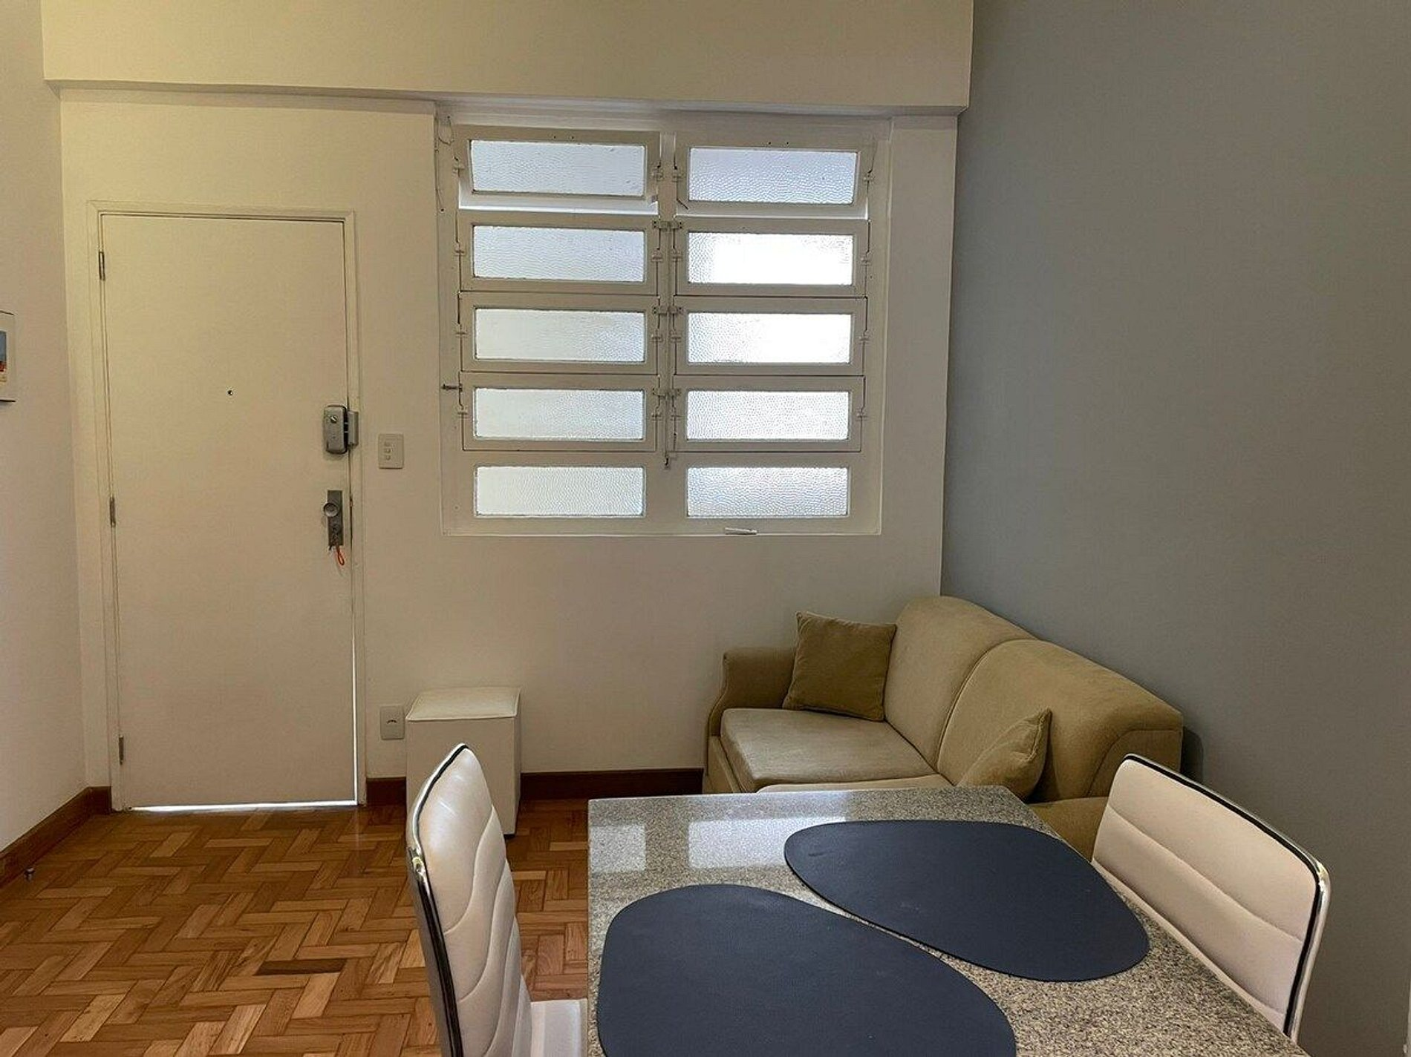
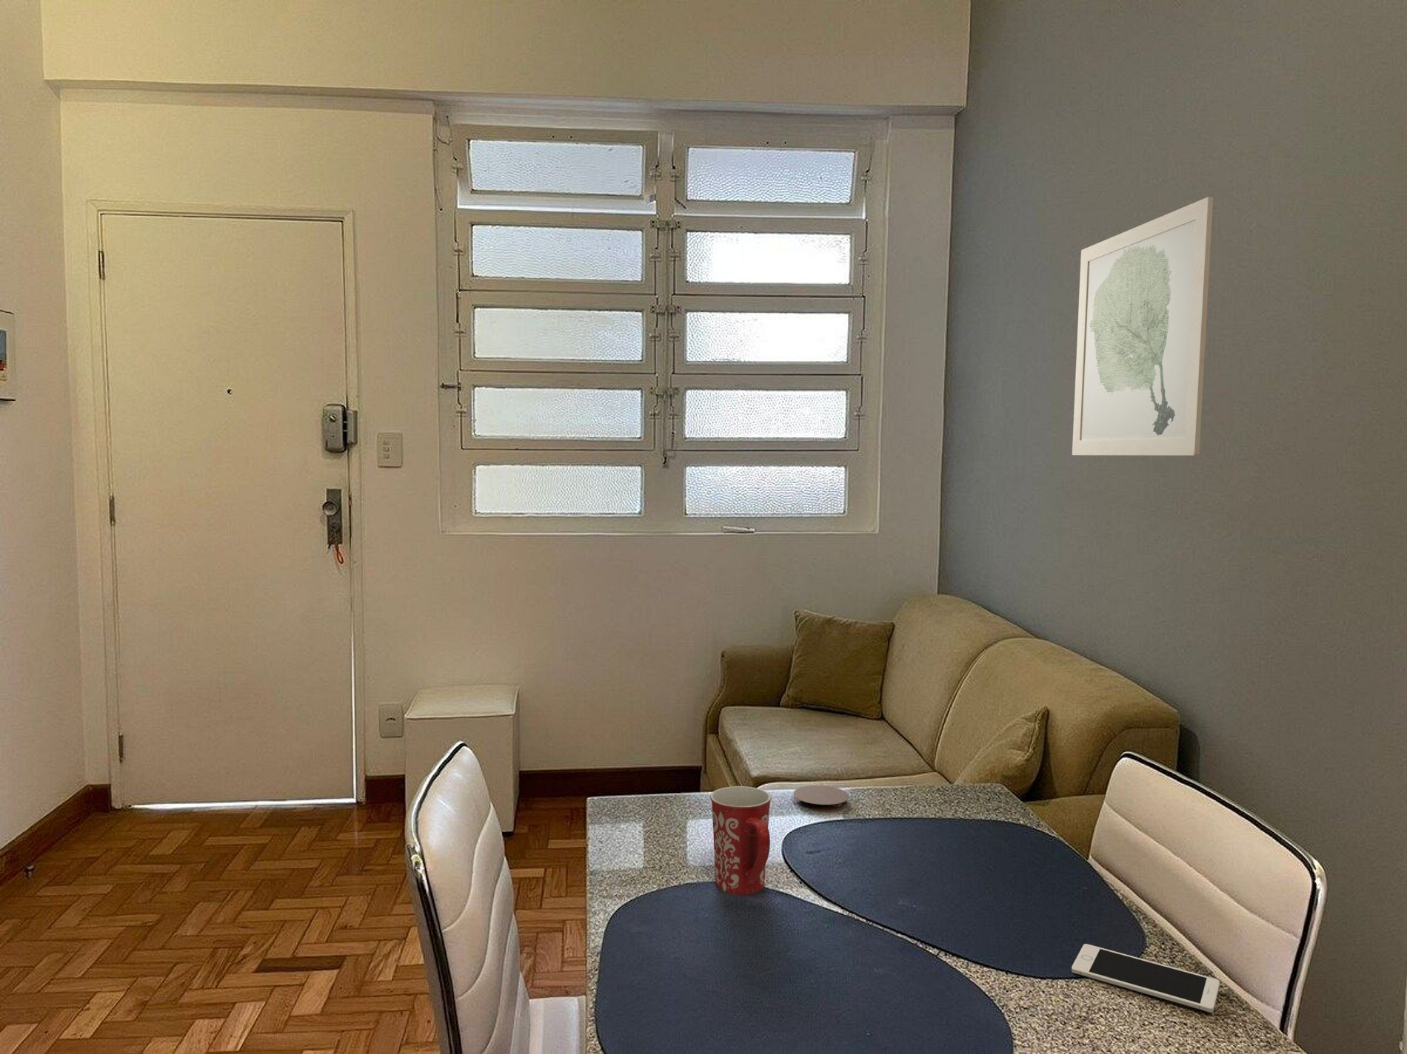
+ coaster [792,785,850,813]
+ cell phone [1071,943,1221,1013]
+ wall art [1071,196,1214,456]
+ mug [709,785,772,896]
